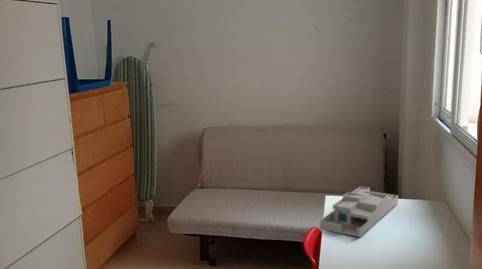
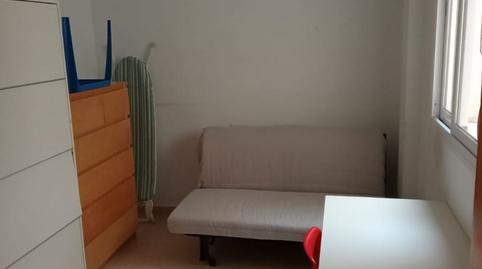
- desk organizer [319,185,399,238]
